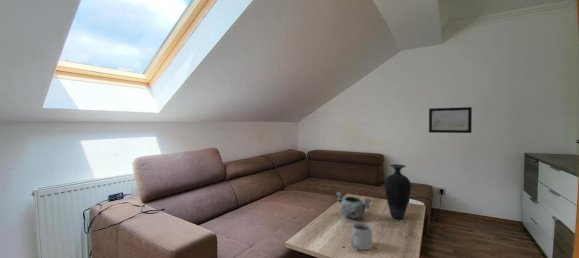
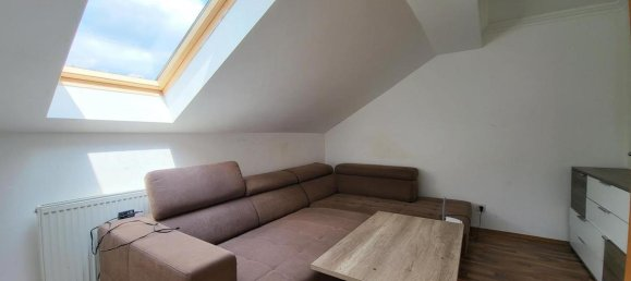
- wall art [428,106,473,134]
- decorative bowl [335,191,372,219]
- vase [384,163,412,220]
- mug [349,222,373,251]
